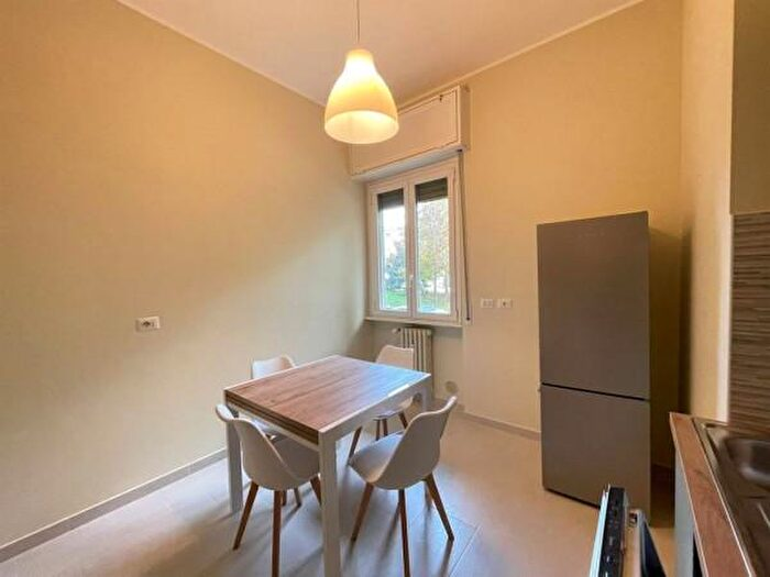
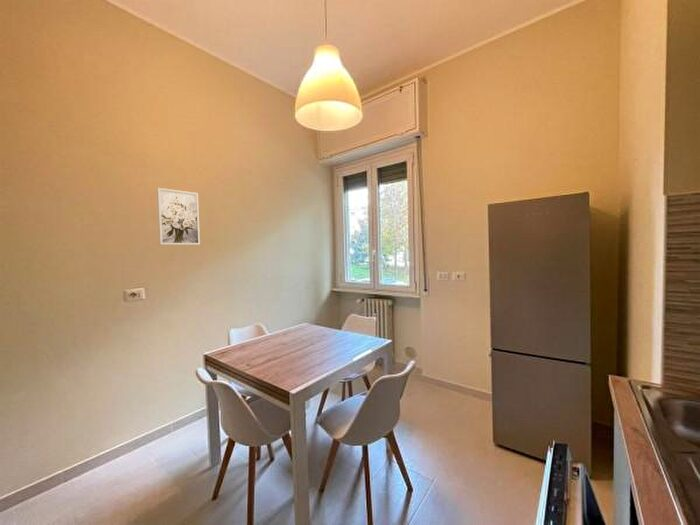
+ wall art [156,187,201,246]
